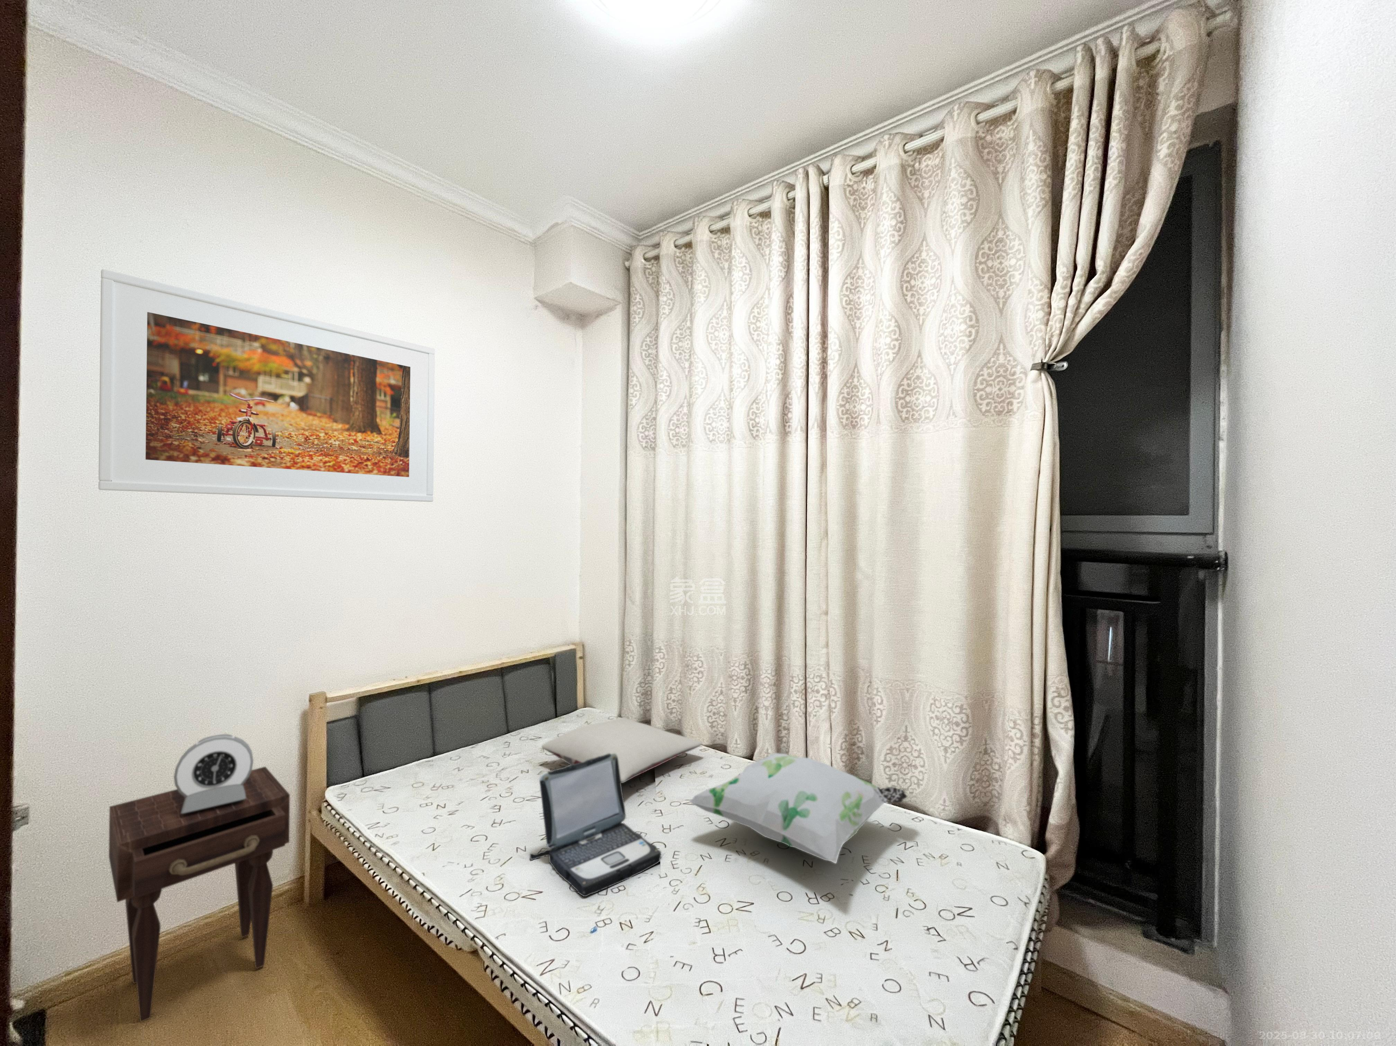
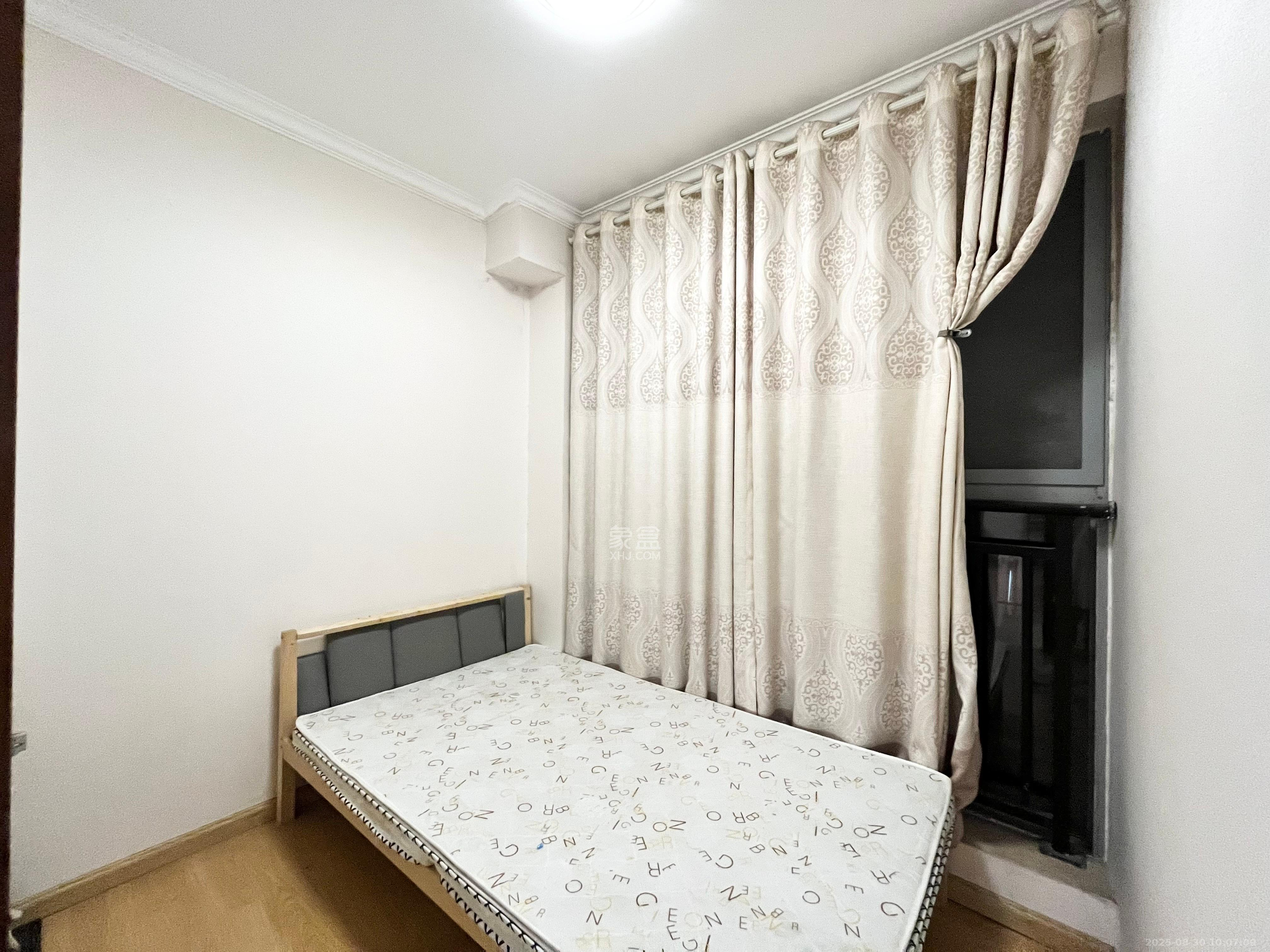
- decorative pillow [689,753,908,864]
- nightstand [109,766,290,1023]
- pillow [541,716,702,783]
- laptop [530,753,662,897]
- alarm clock [174,734,254,813]
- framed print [98,269,435,502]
